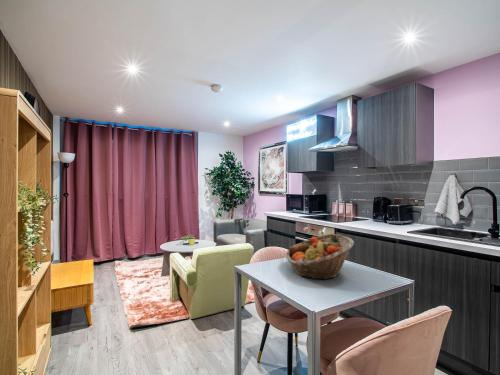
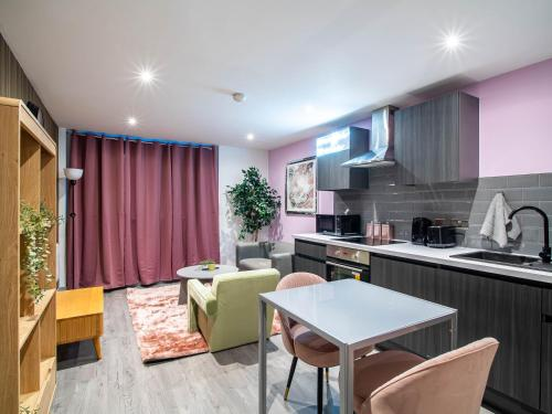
- fruit basket [285,233,355,281]
